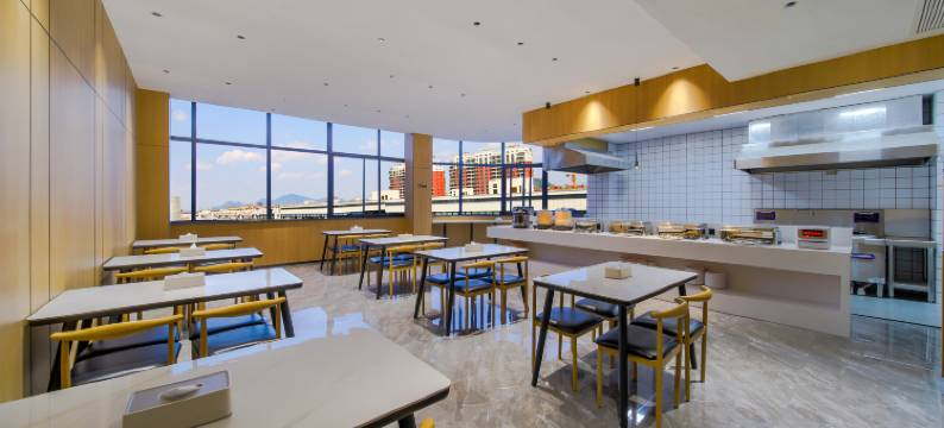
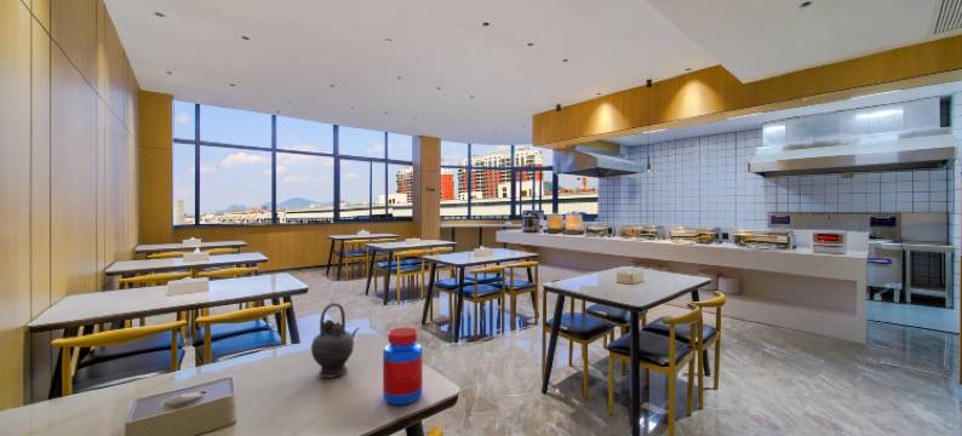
+ jar [382,326,424,406]
+ teapot [310,302,361,379]
